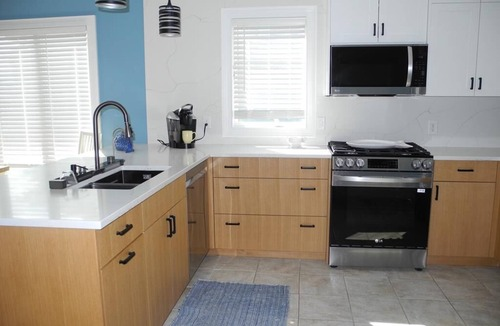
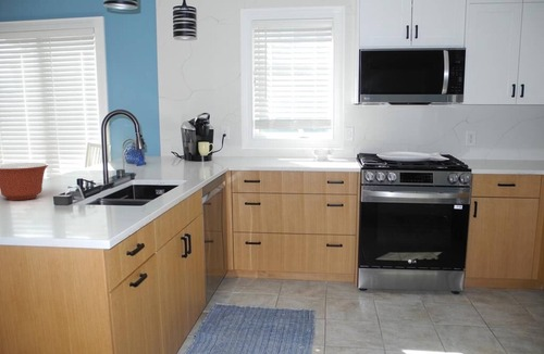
+ mixing bowl [0,162,49,201]
